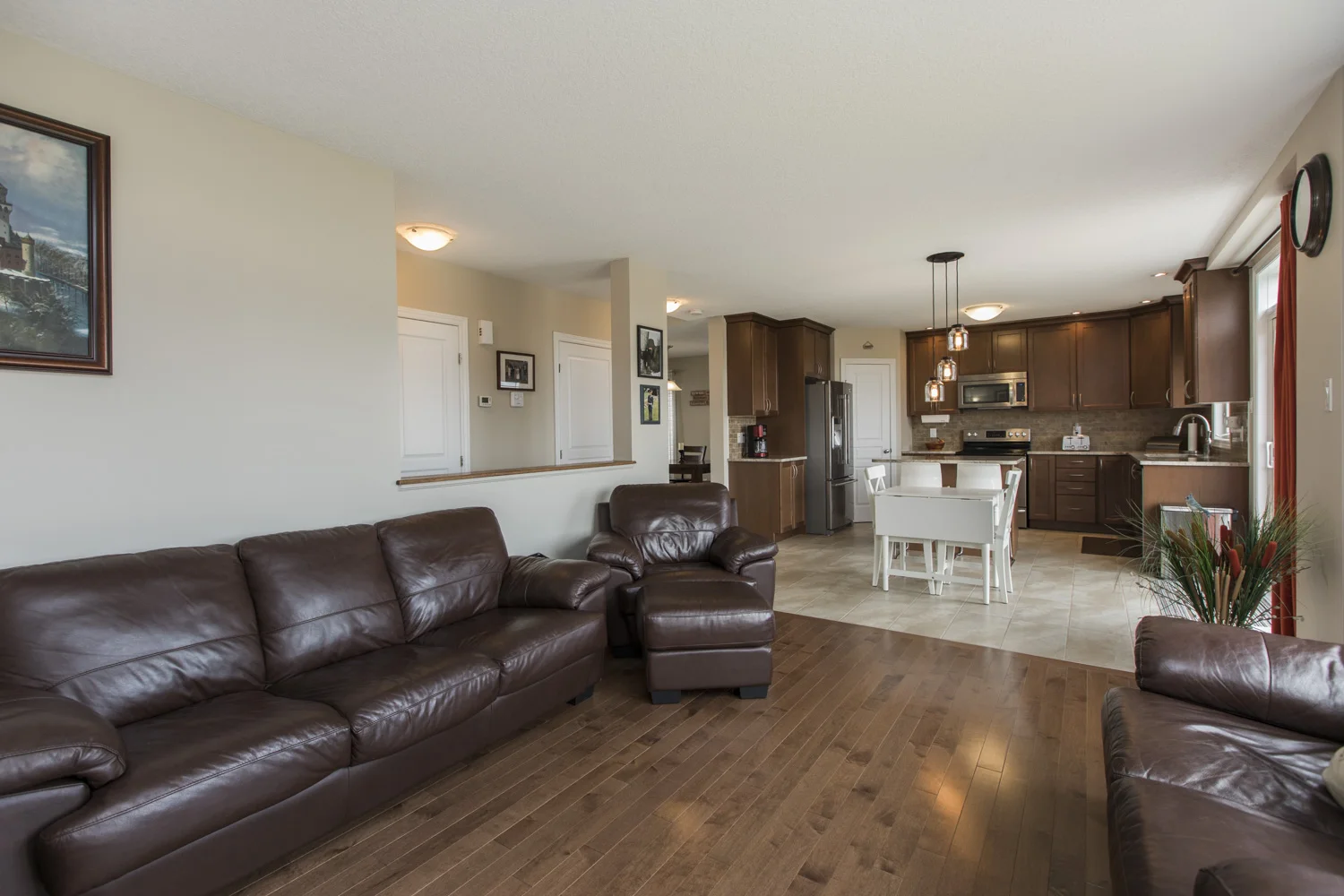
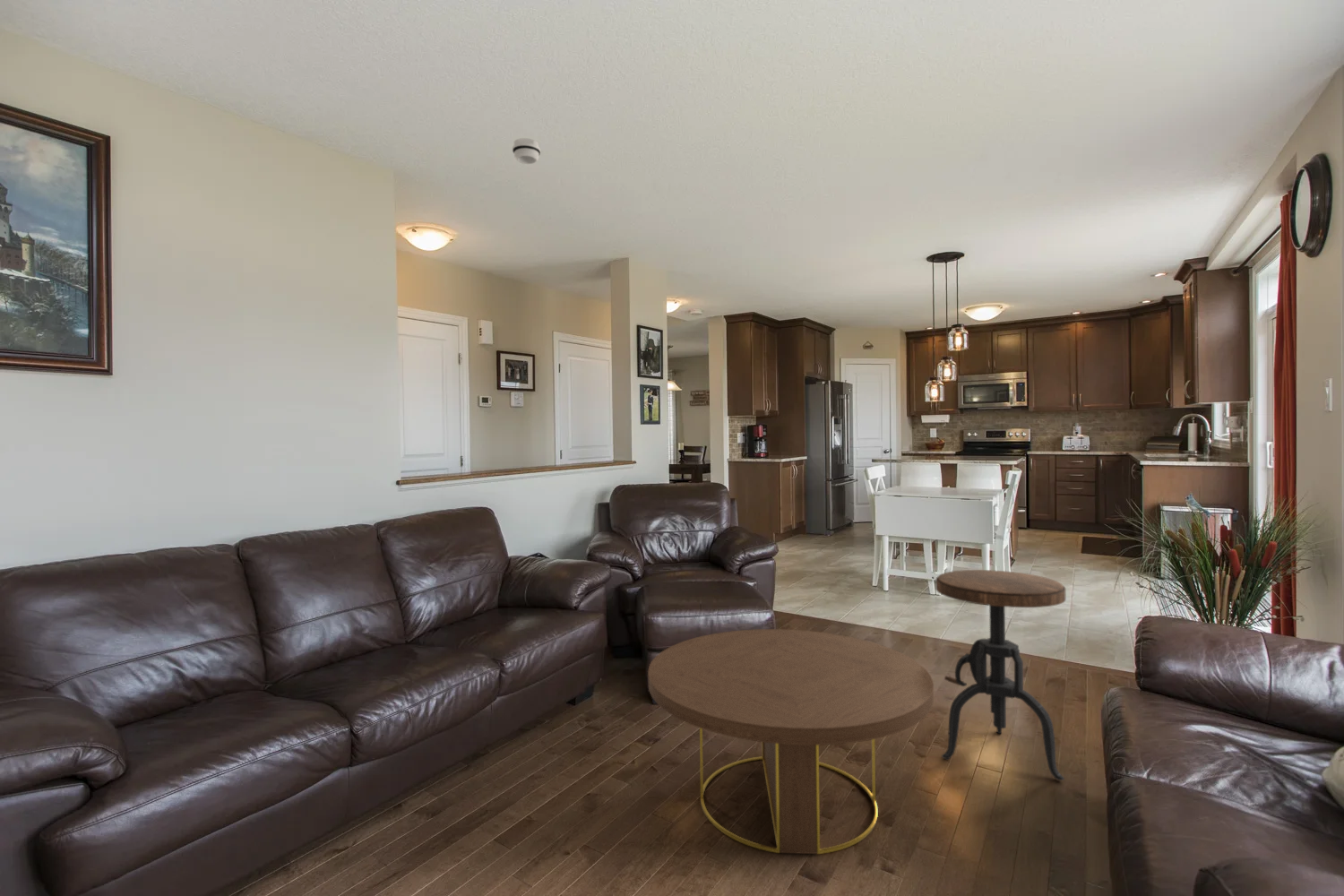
+ smoke detector [512,137,541,165]
+ side table [935,569,1067,781]
+ coffee table [647,628,935,855]
